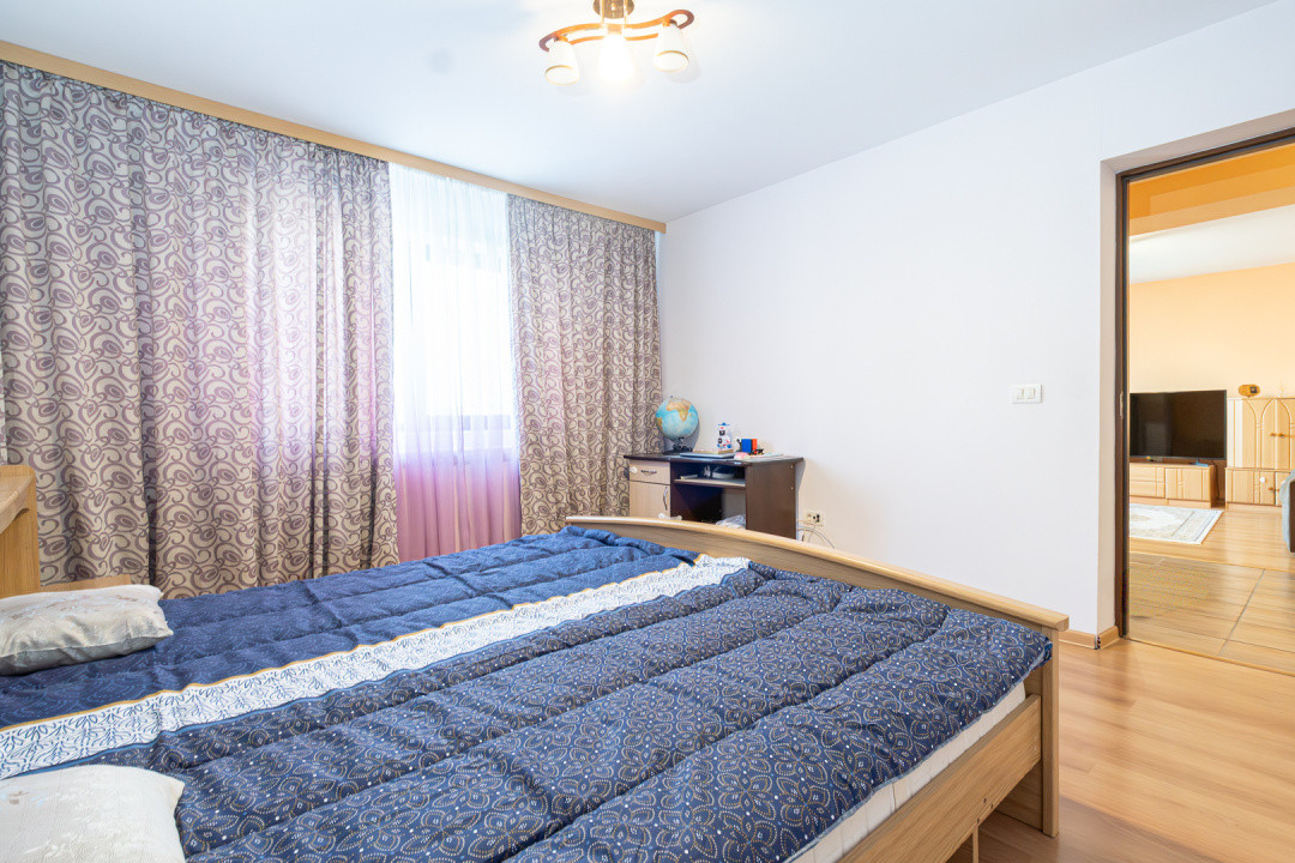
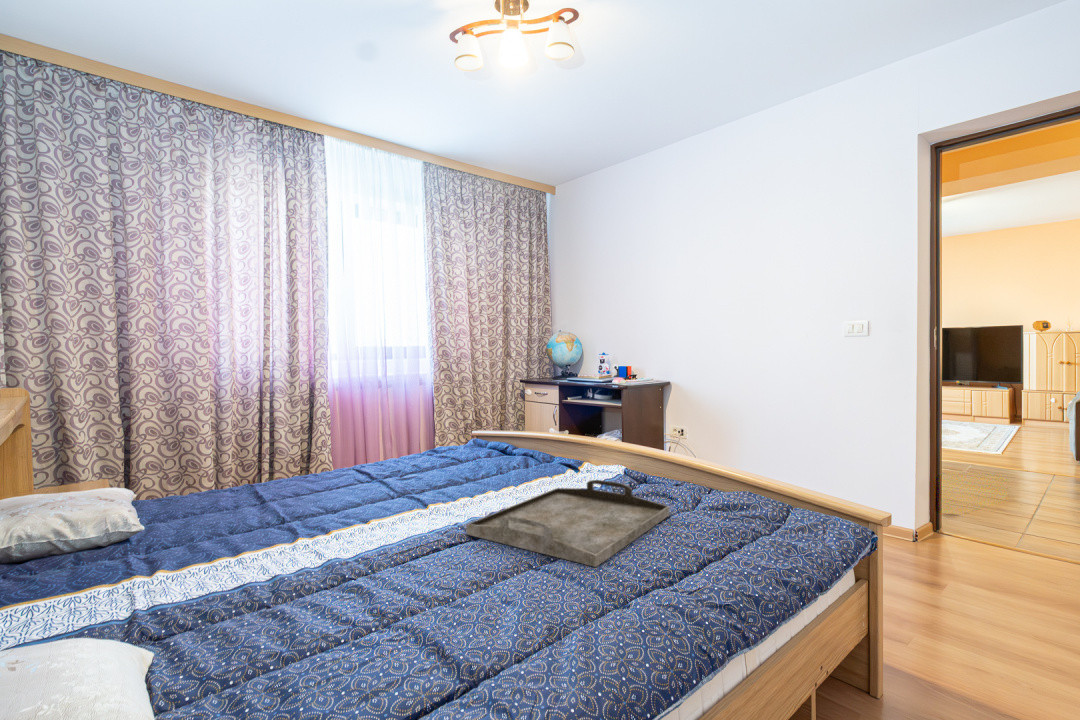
+ serving tray [465,479,670,568]
